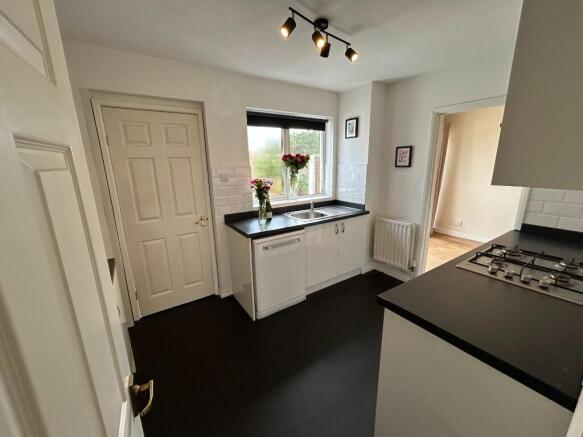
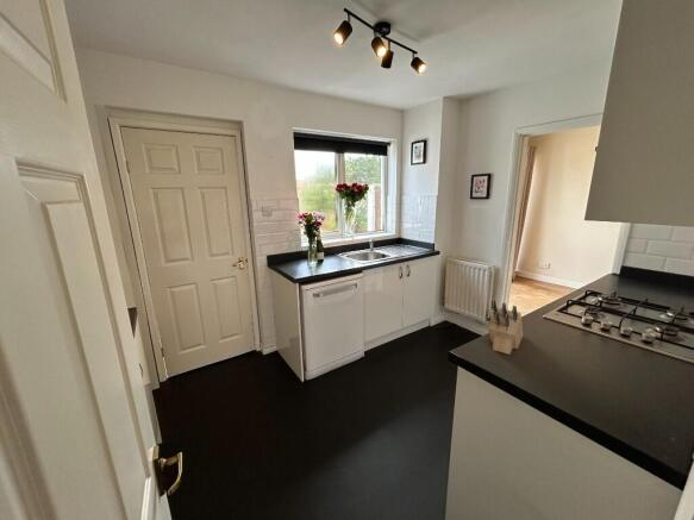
+ knife block [487,299,524,356]
